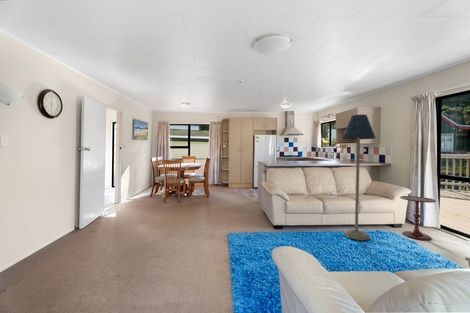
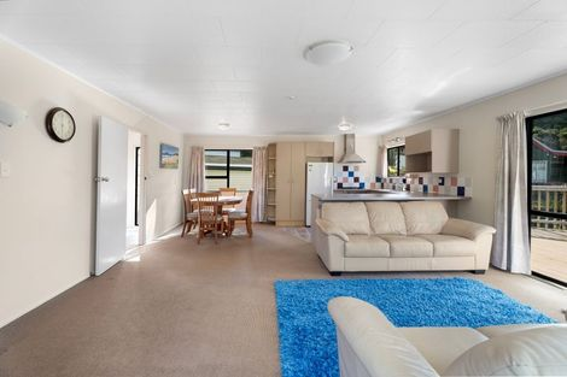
- floor lamp [341,113,376,241]
- side table [399,195,437,241]
